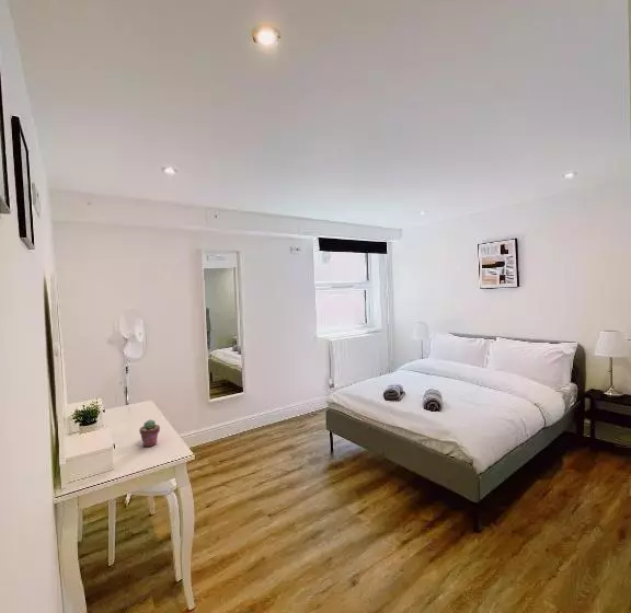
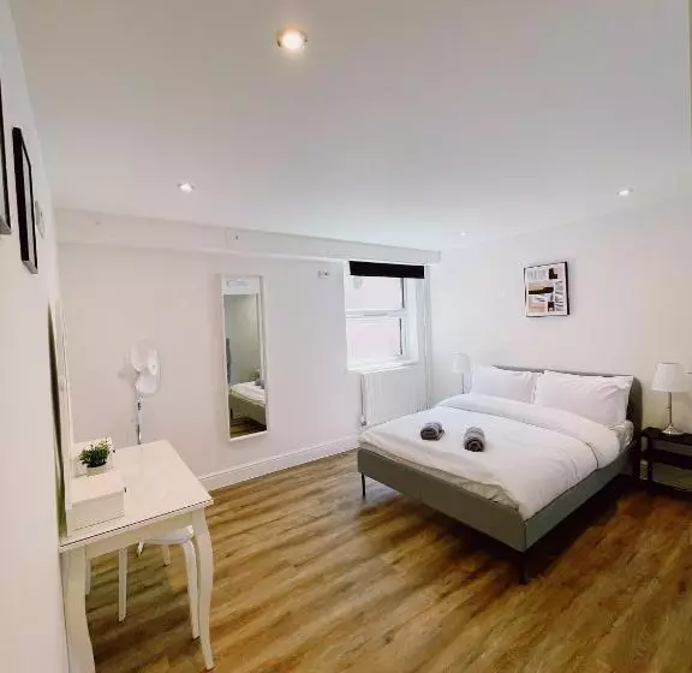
- potted succulent [138,418,161,448]
